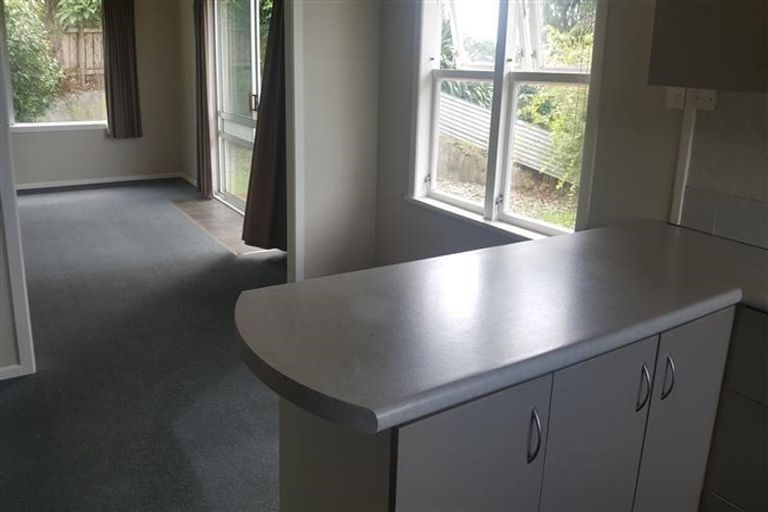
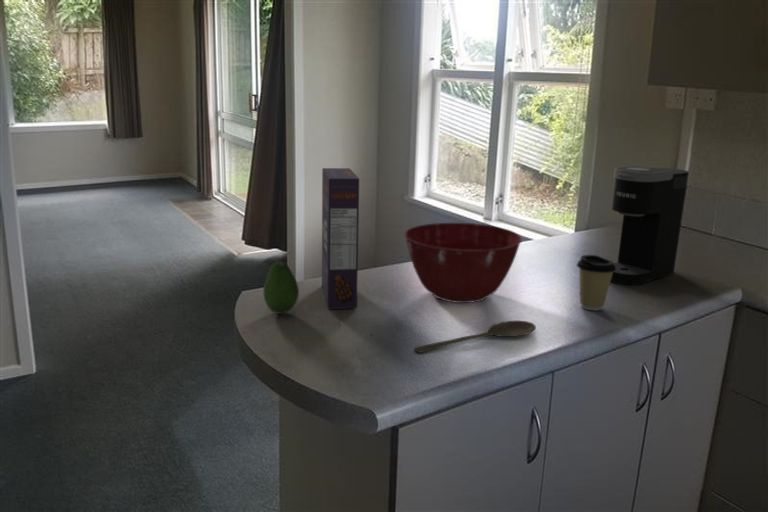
+ coffee cup [576,254,616,311]
+ fruit [262,260,300,315]
+ cereal box [321,167,360,310]
+ mixing bowl [403,222,523,304]
+ wooden spoon [413,320,537,353]
+ coffee maker [610,165,690,285]
